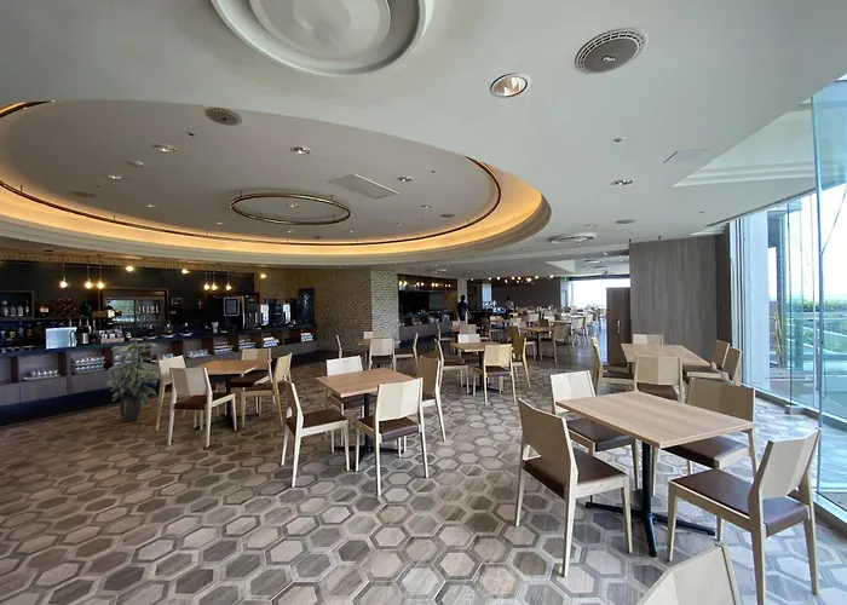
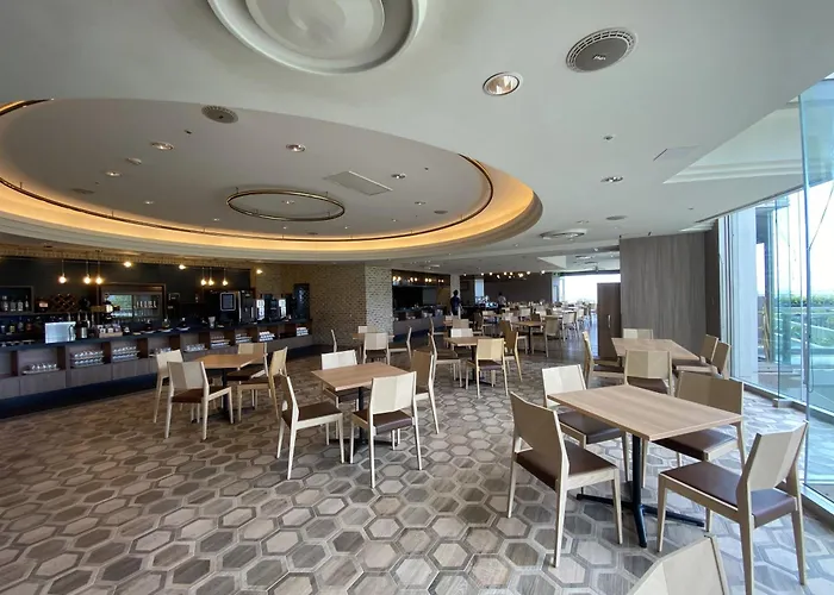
- indoor plant [105,338,161,424]
